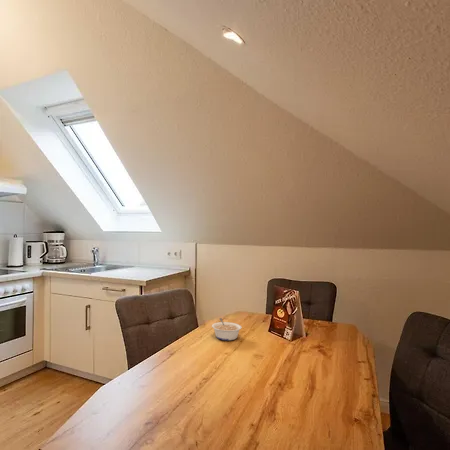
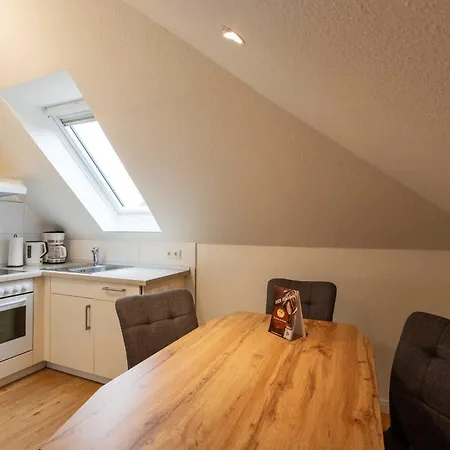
- legume [211,317,243,341]
